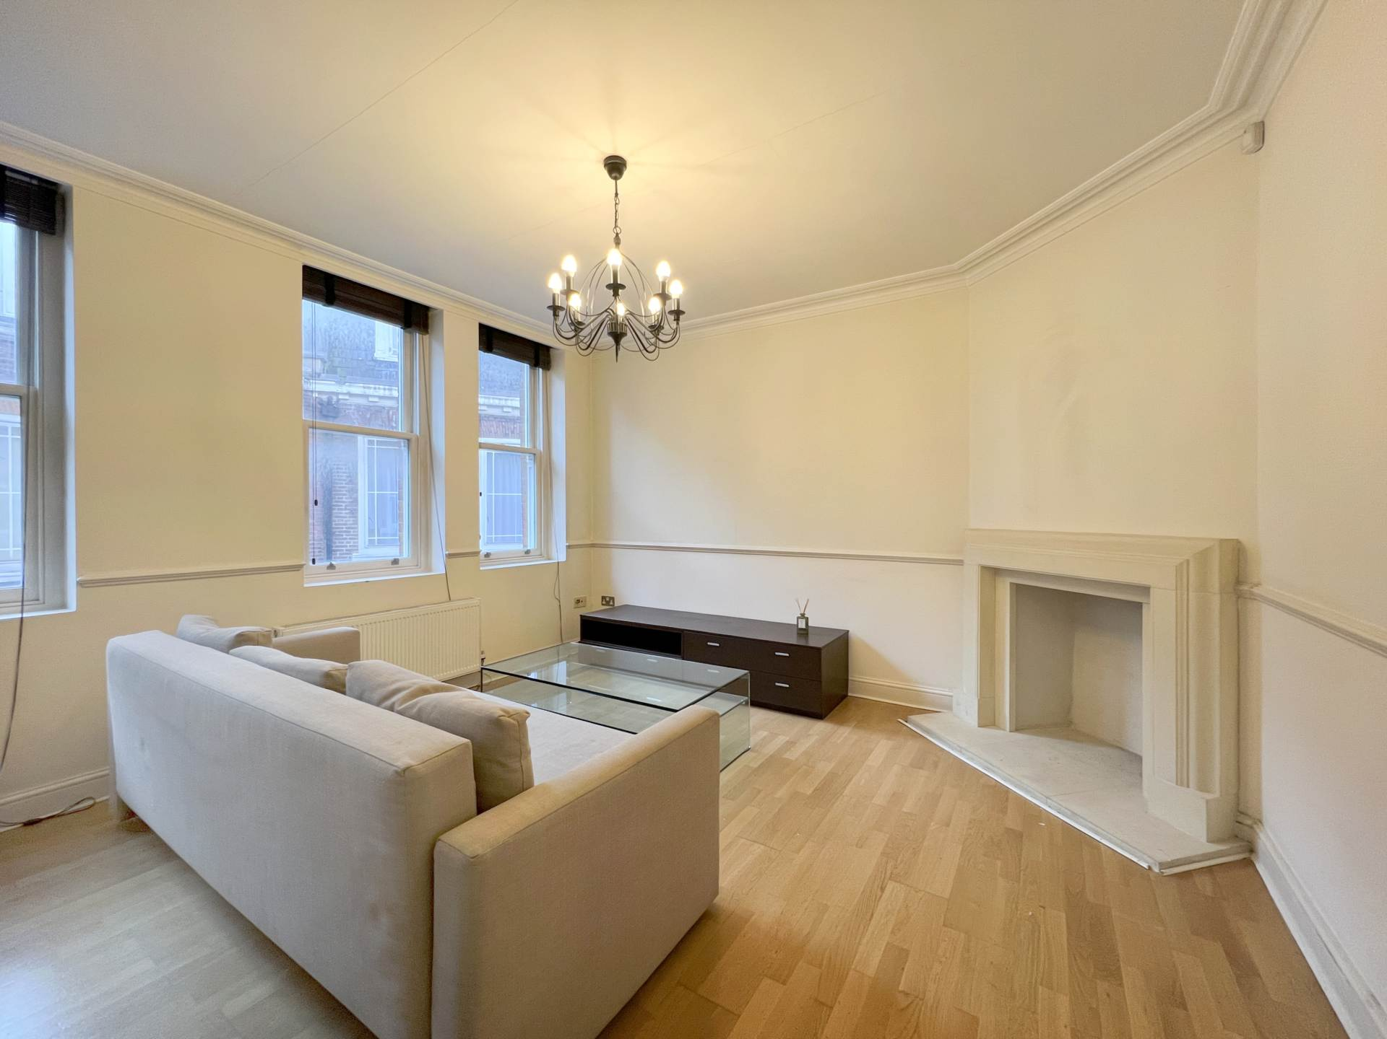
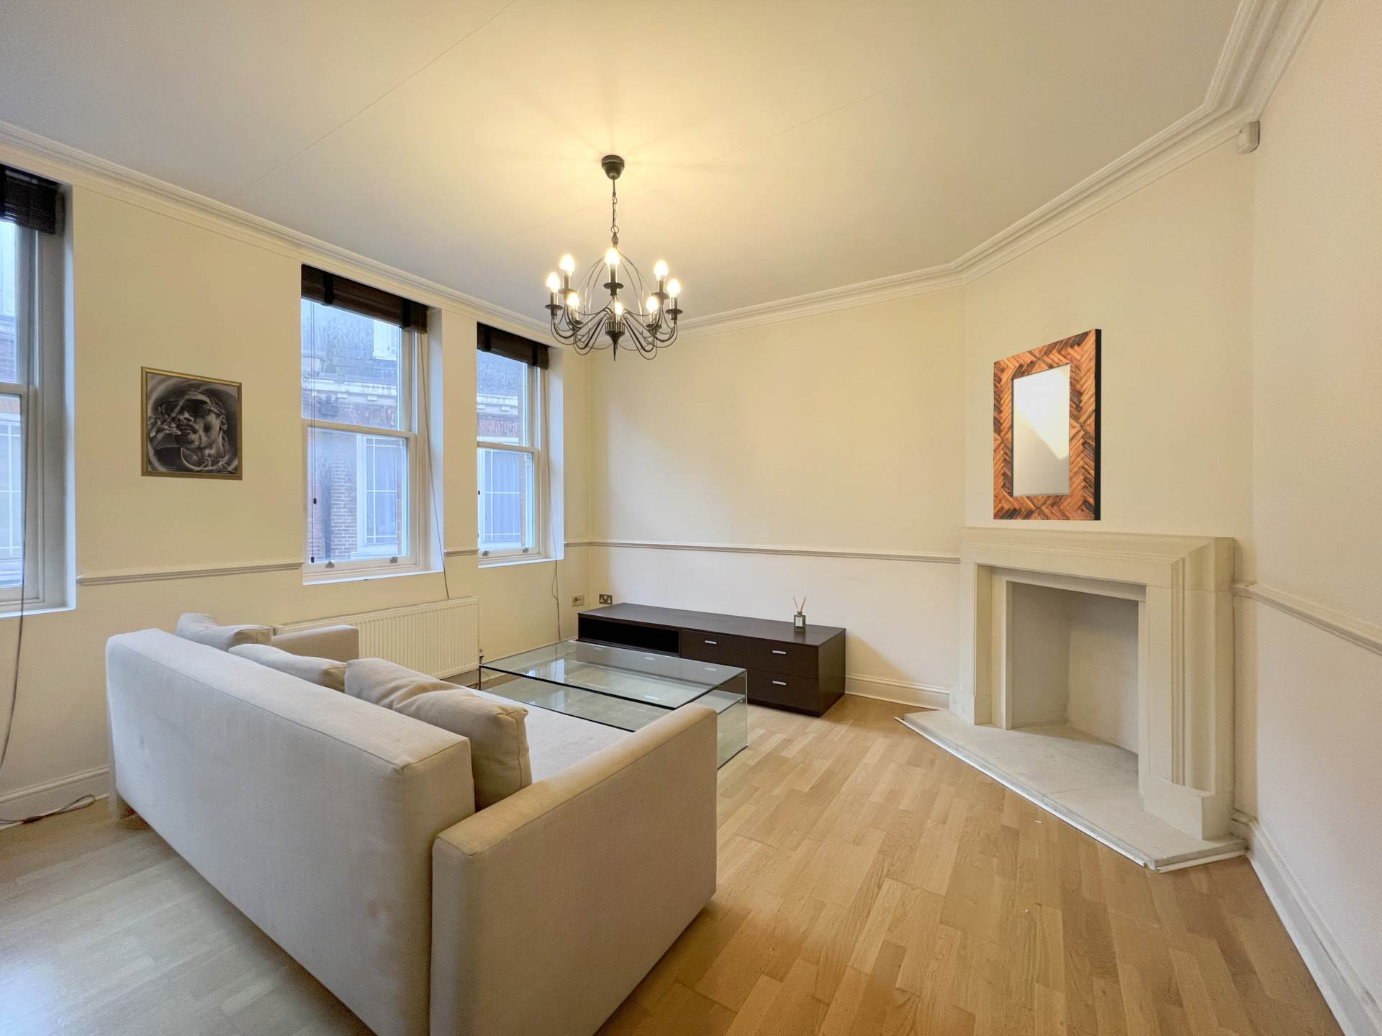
+ home mirror [992,328,1102,521]
+ portrait [139,366,244,481]
